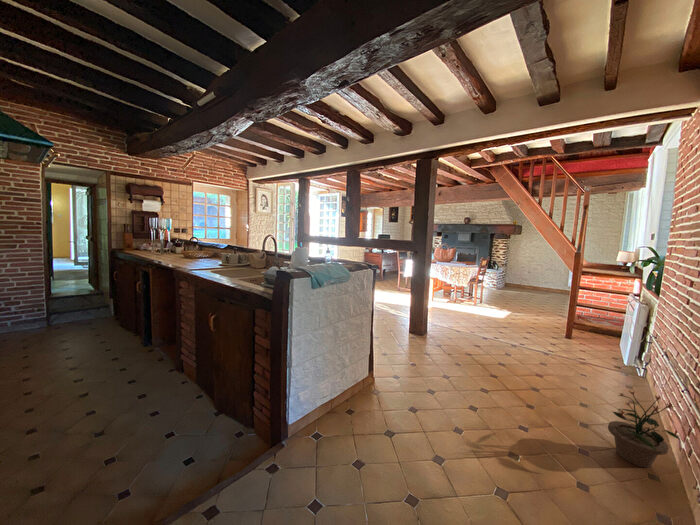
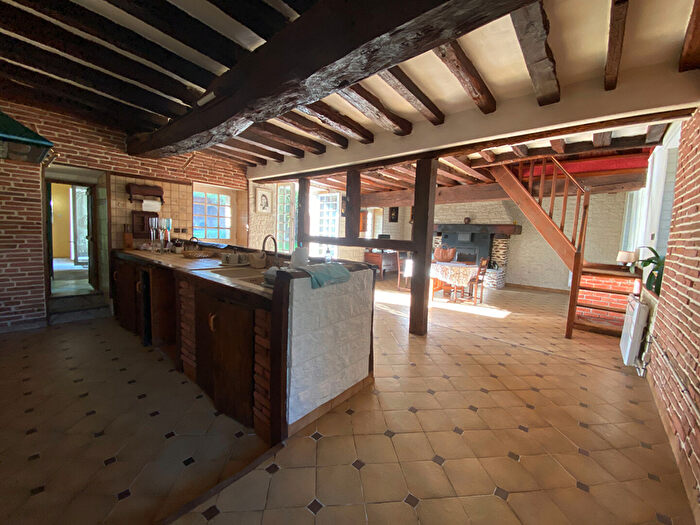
- potted plant [607,390,682,469]
